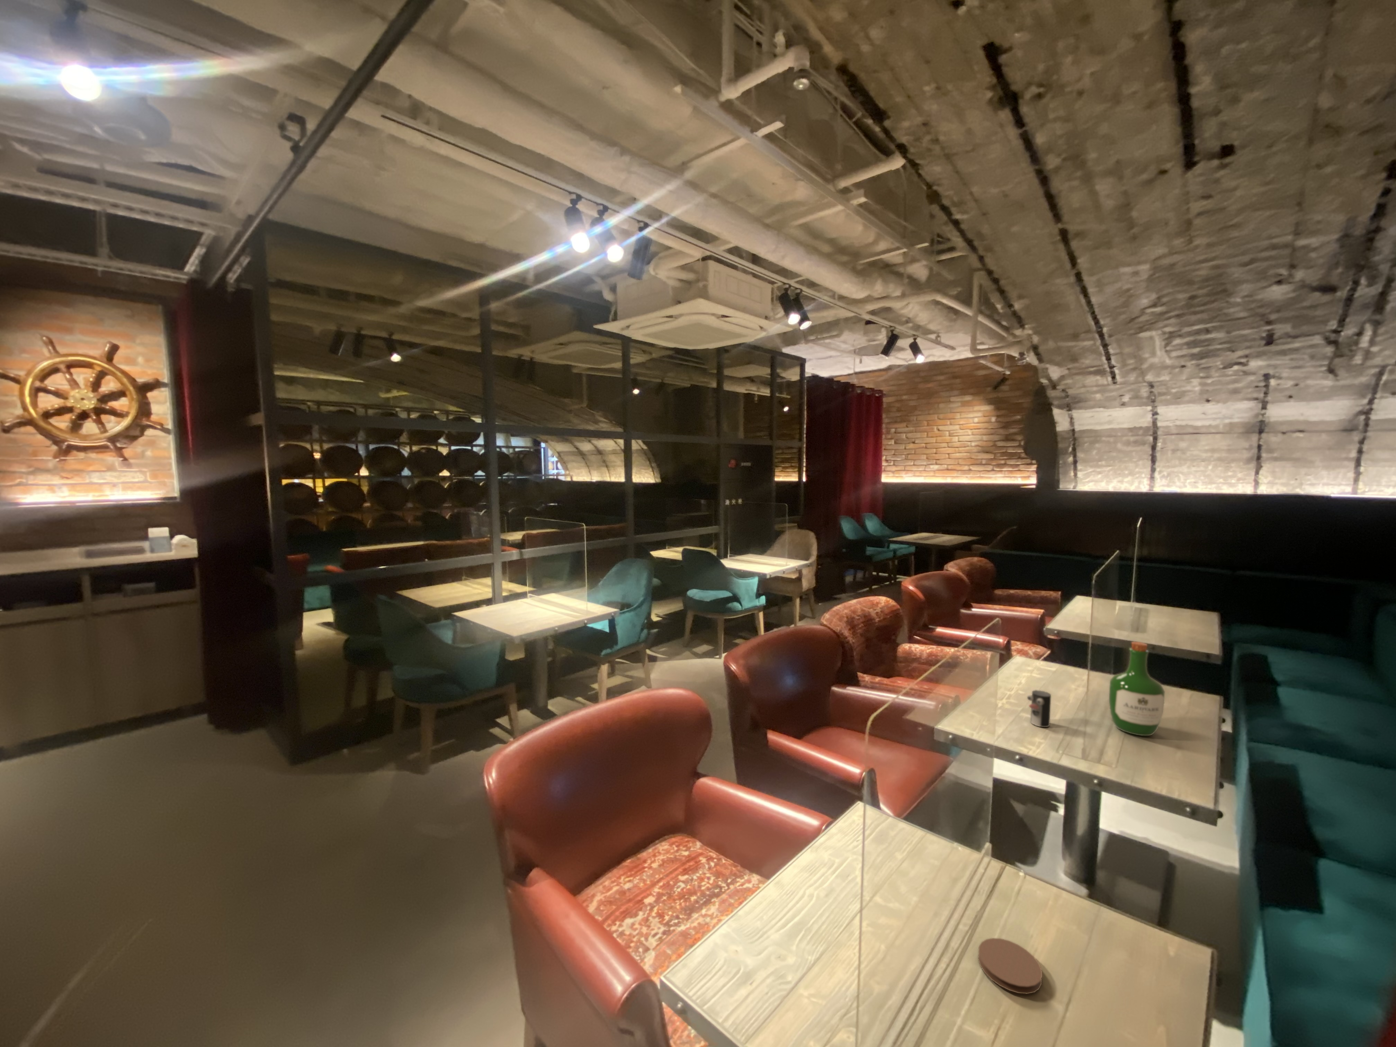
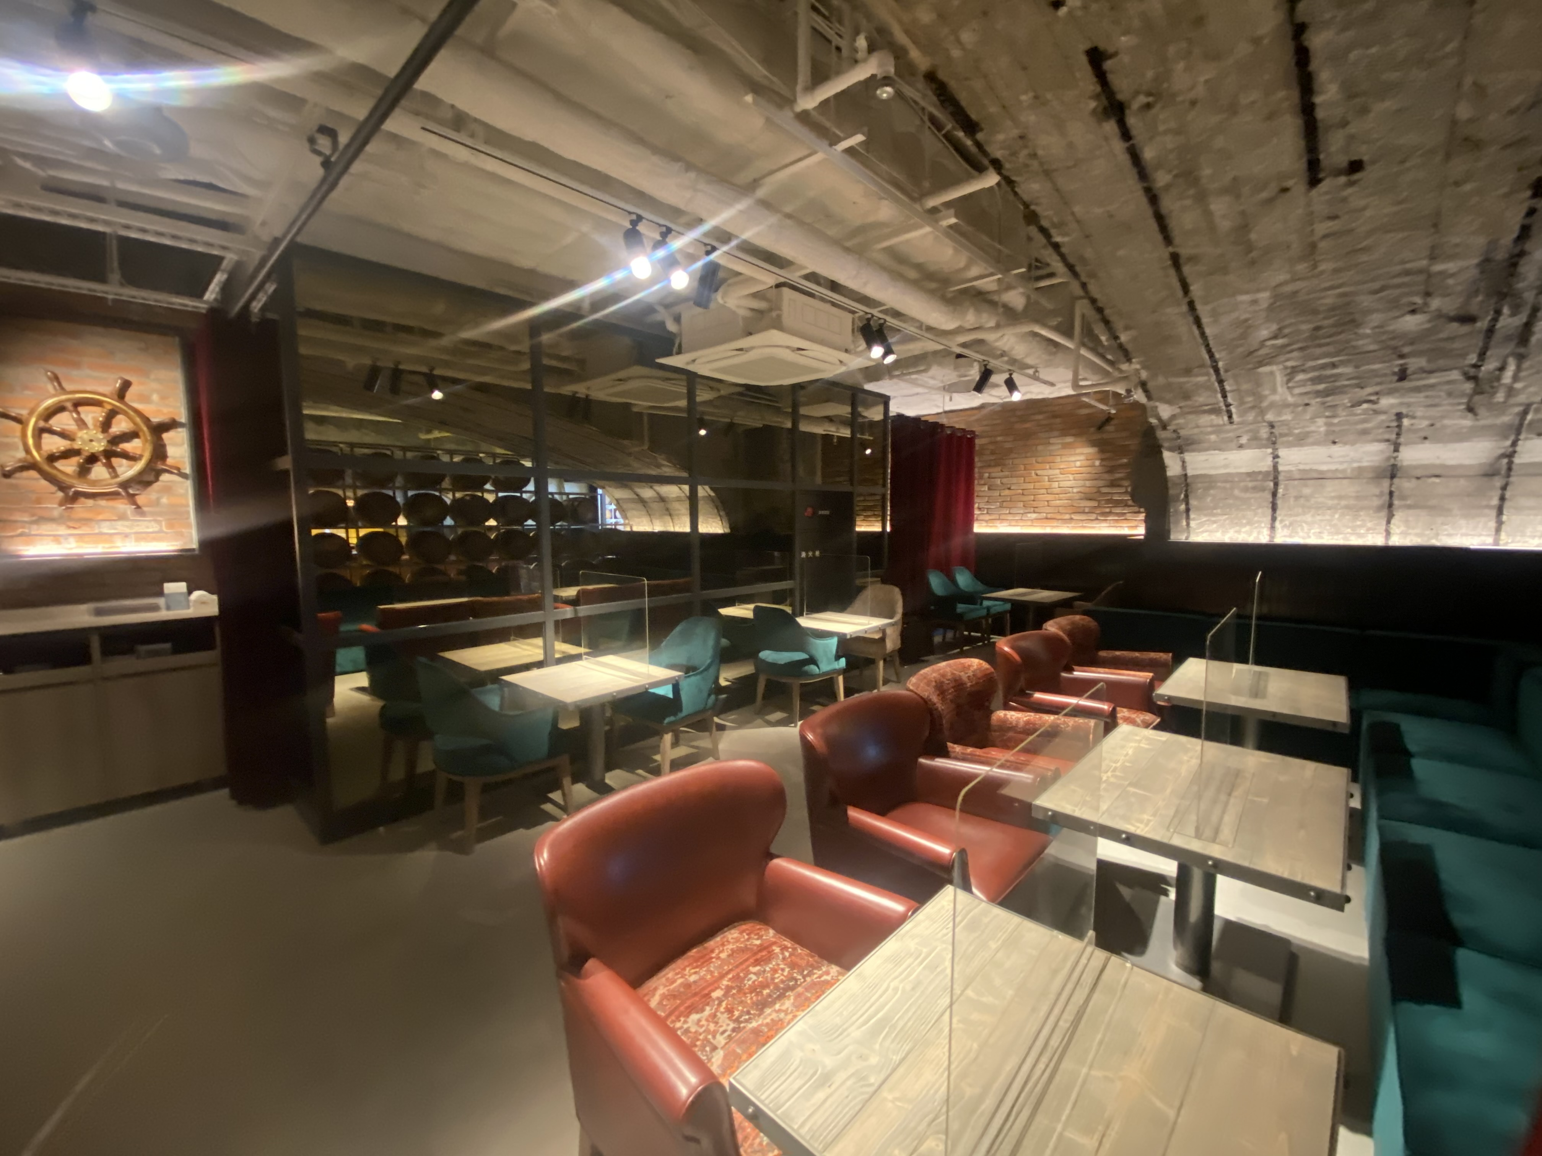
- coaster [978,938,1042,994]
- wine bottle [1109,641,1165,736]
- cup [1027,690,1052,727]
